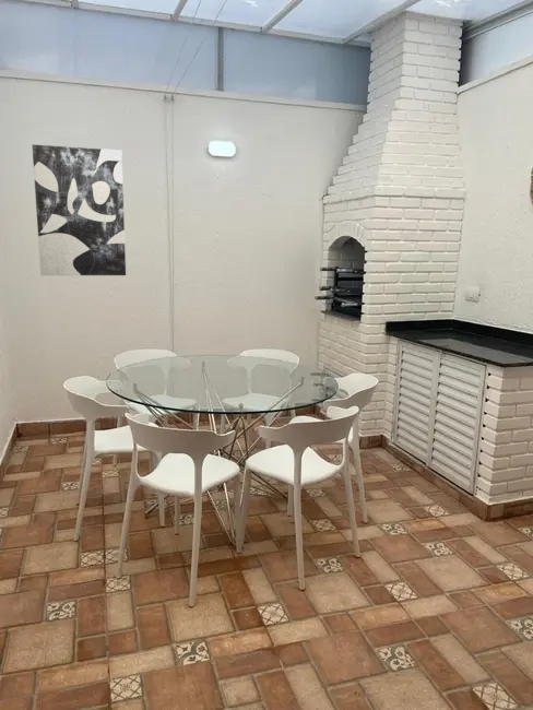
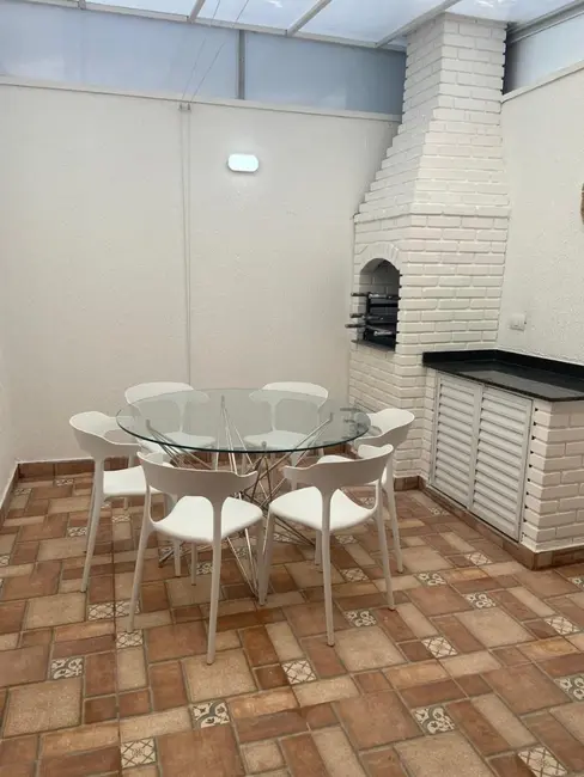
- wall art [31,143,127,276]
